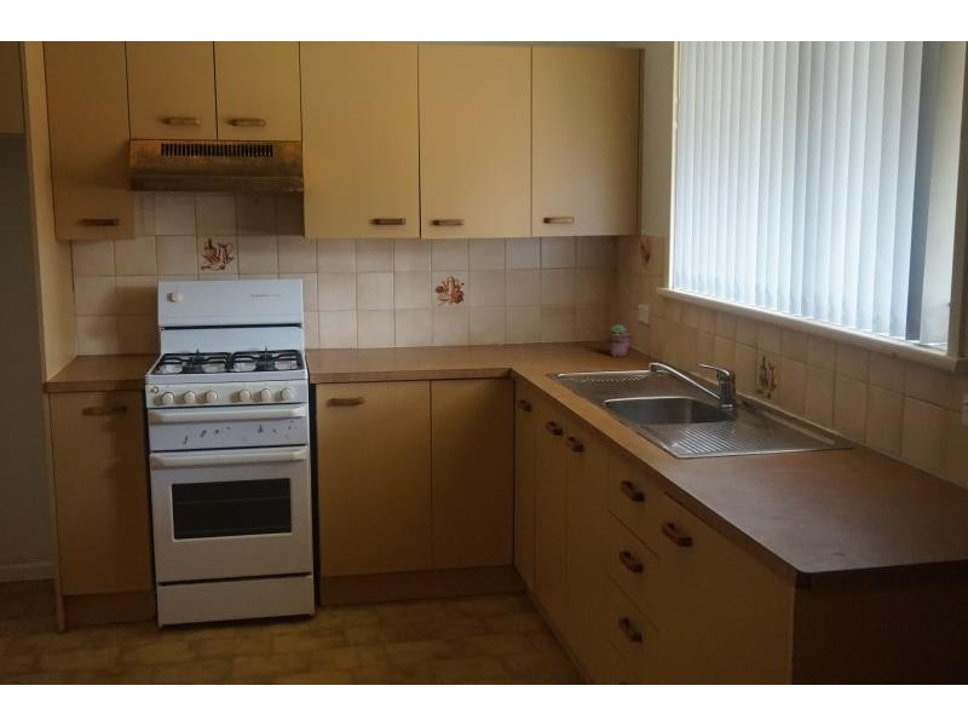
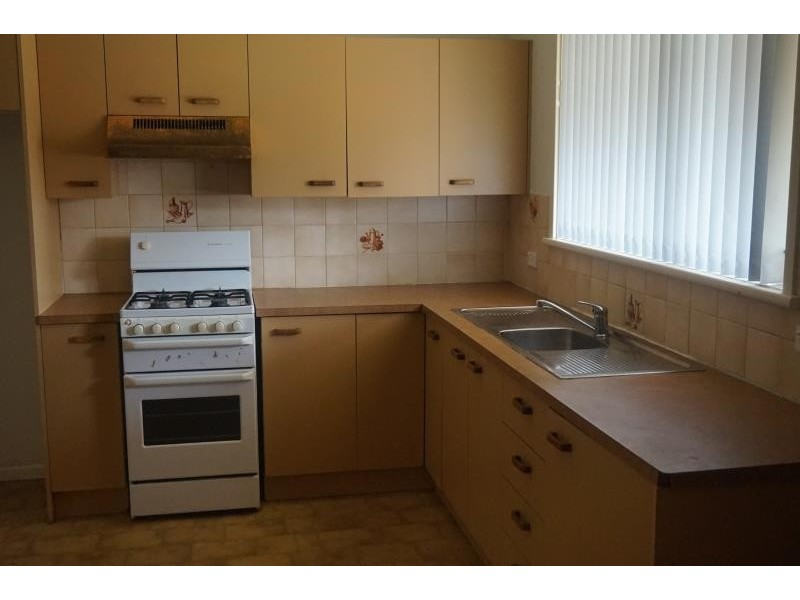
- potted succulent [606,323,633,358]
